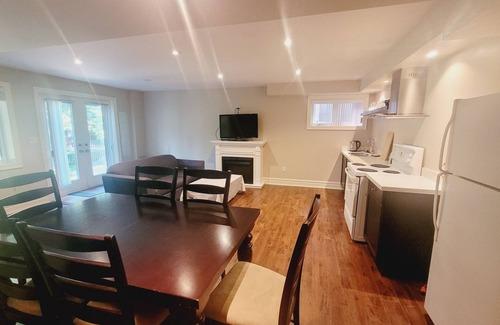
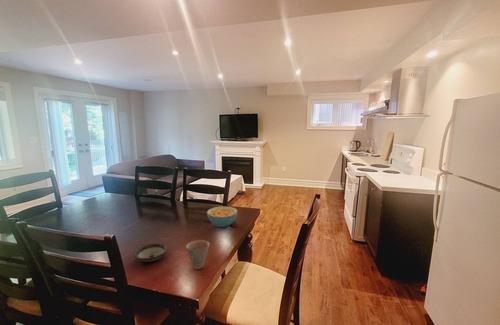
+ saucer [133,242,168,263]
+ cup [185,239,210,270]
+ cereal bowl [206,205,238,228]
